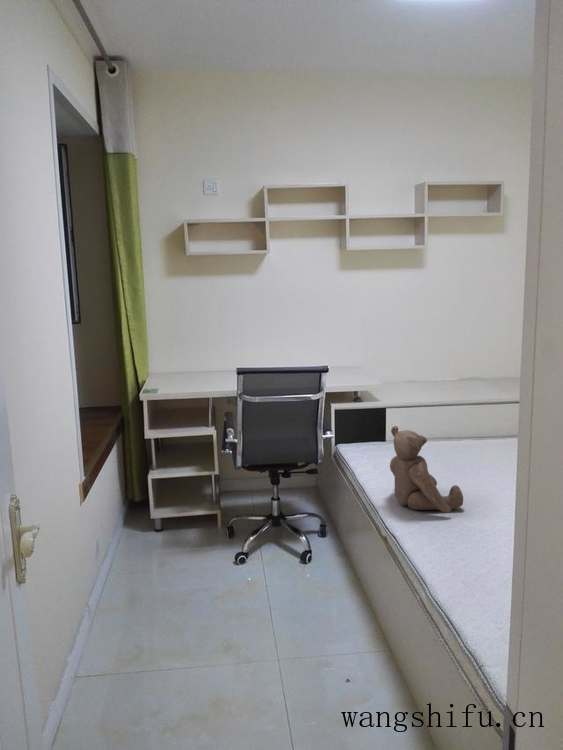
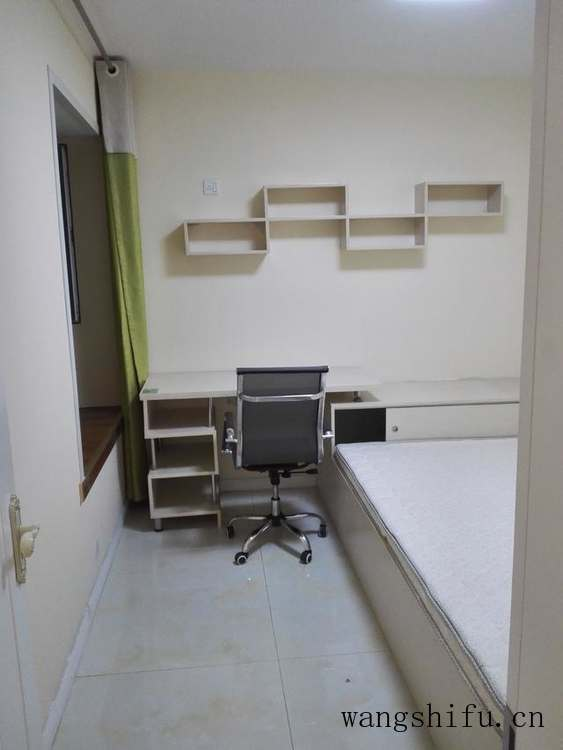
- teddy bear [389,426,464,513]
